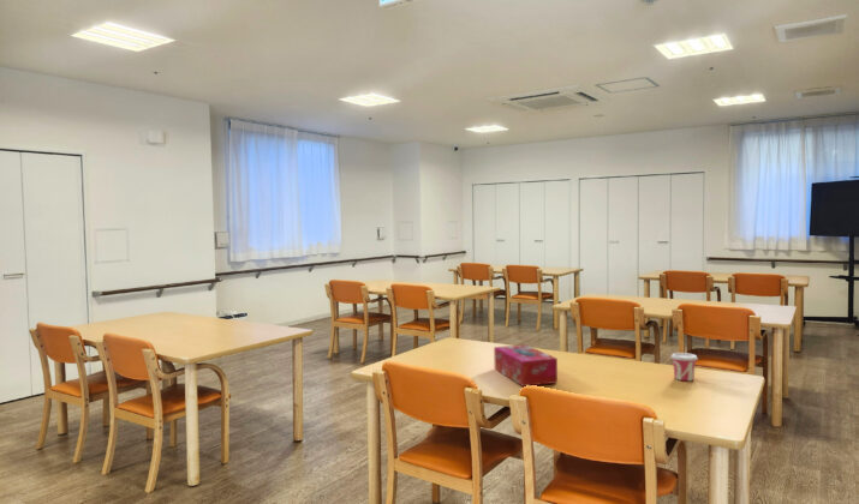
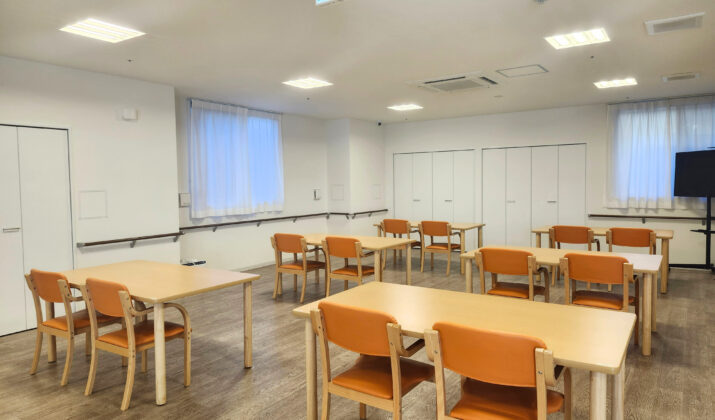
- cup [669,352,699,382]
- tissue box [493,343,559,388]
